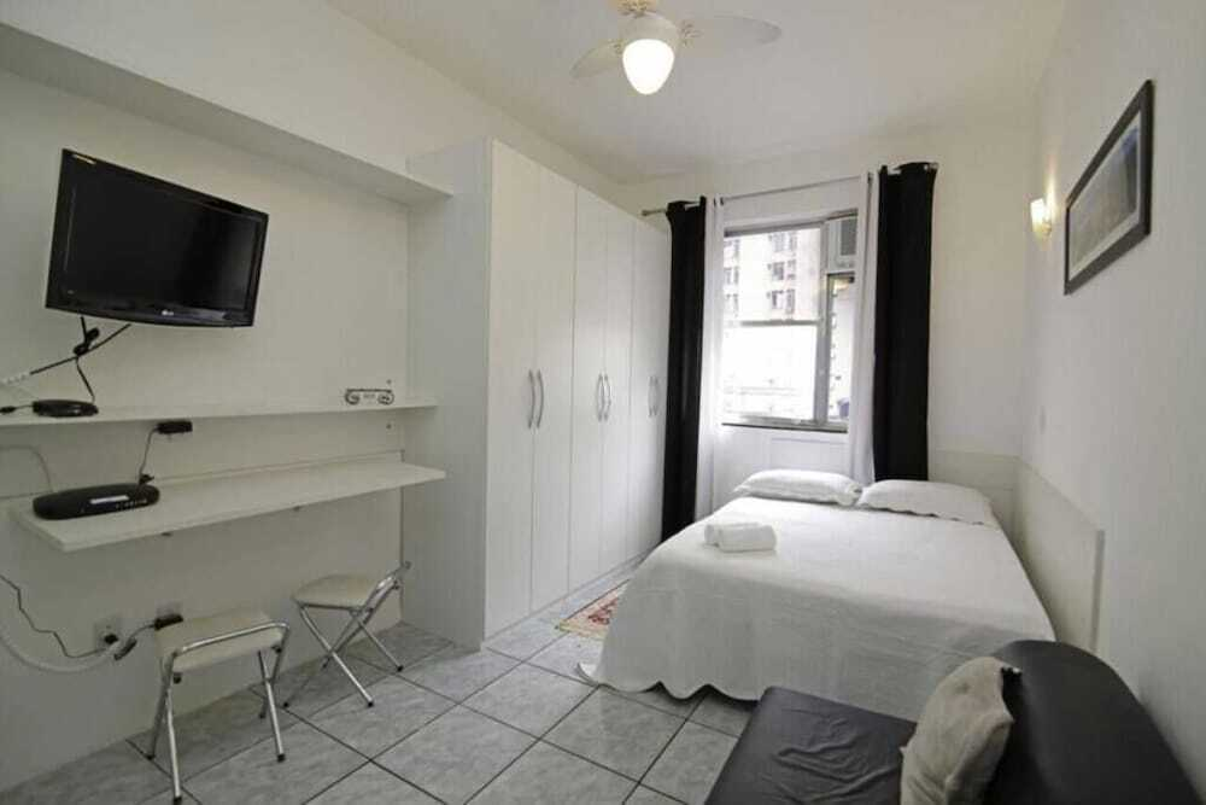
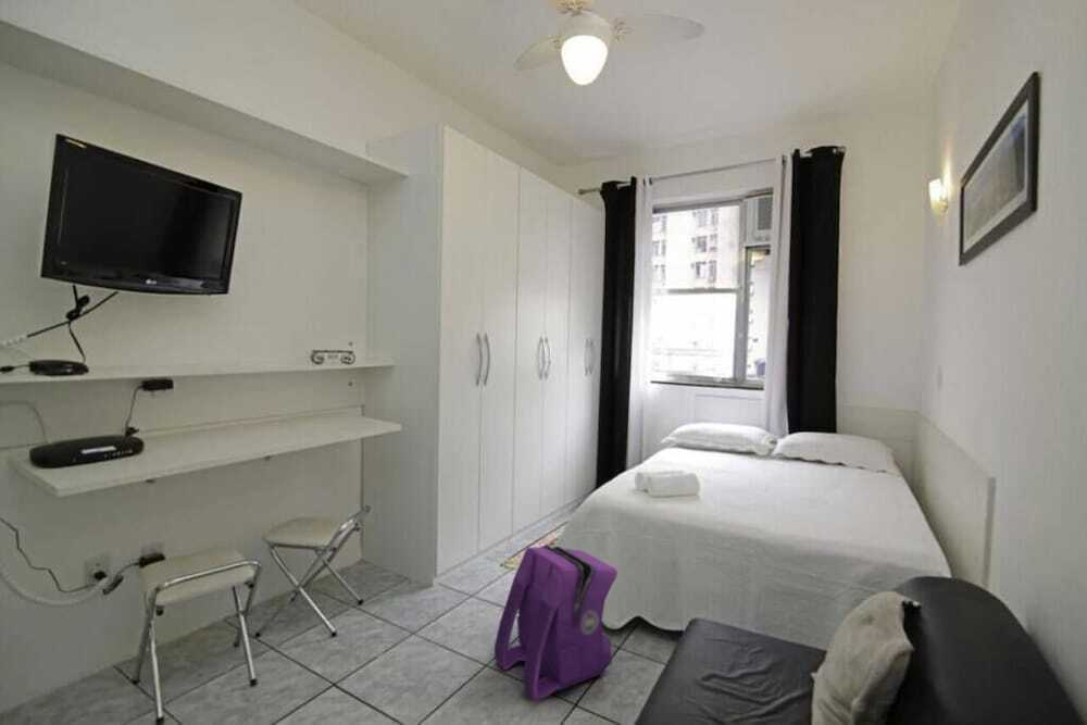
+ backpack [493,545,619,702]
